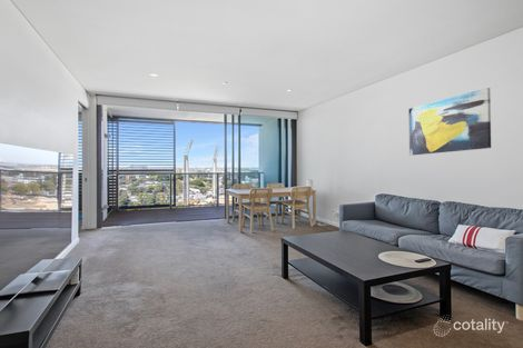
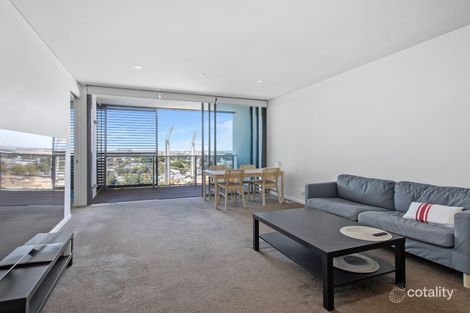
- wall art [407,87,492,157]
